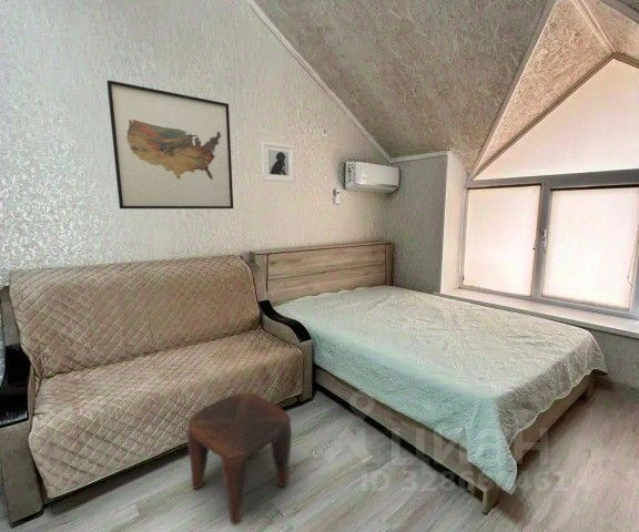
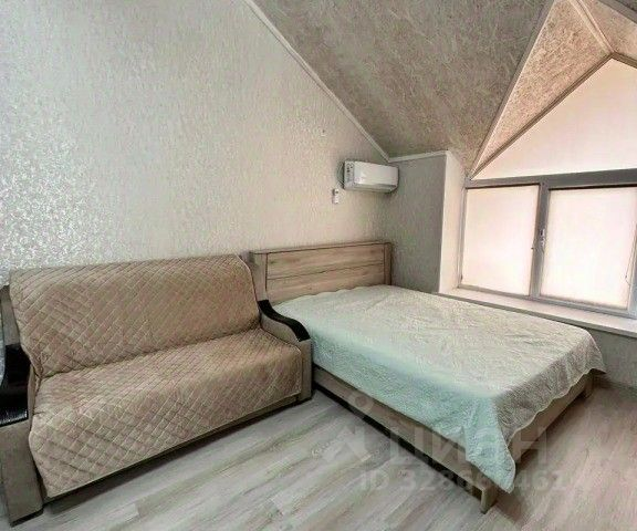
- wall art [106,79,234,209]
- stool [186,391,293,526]
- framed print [260,141,295,184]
